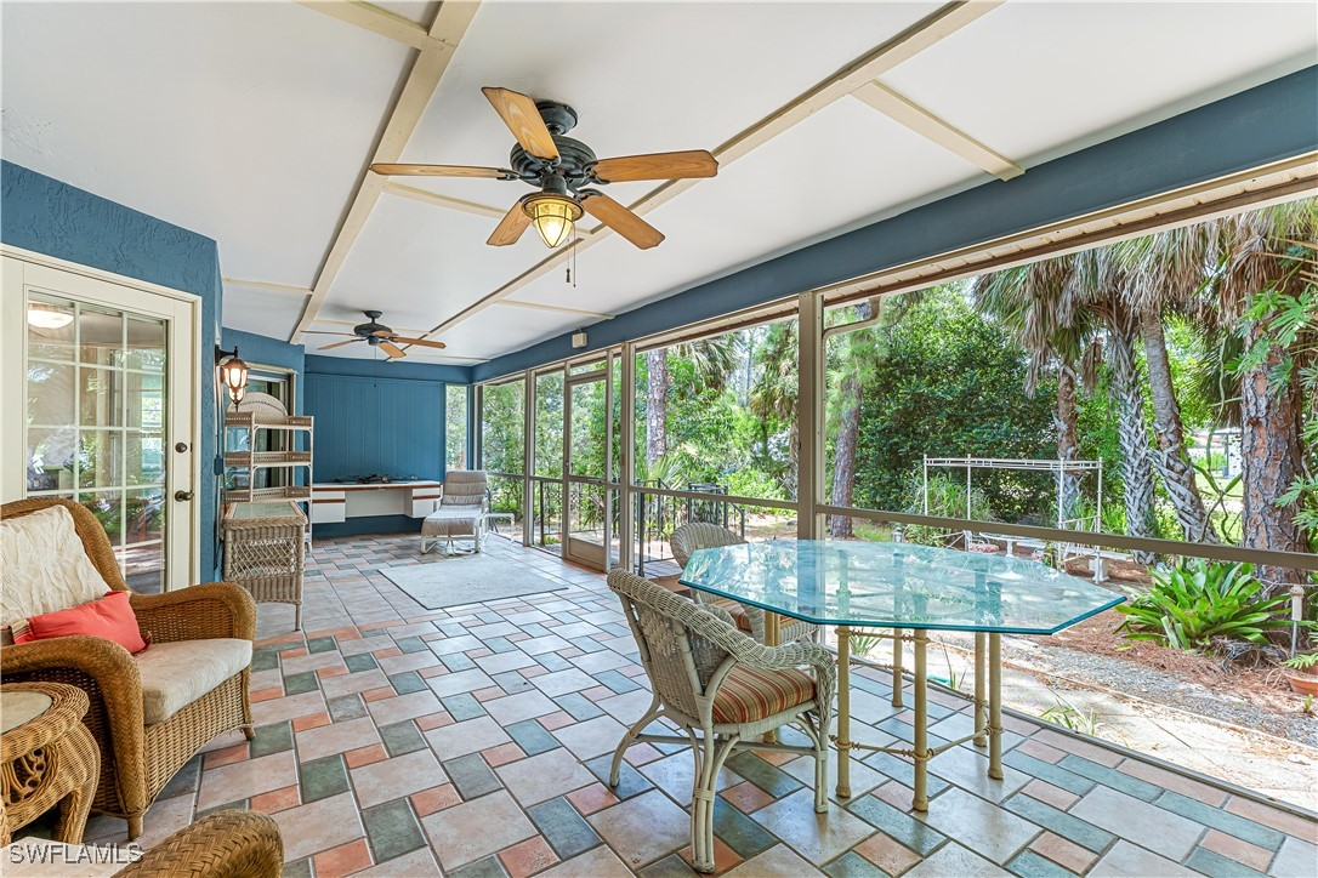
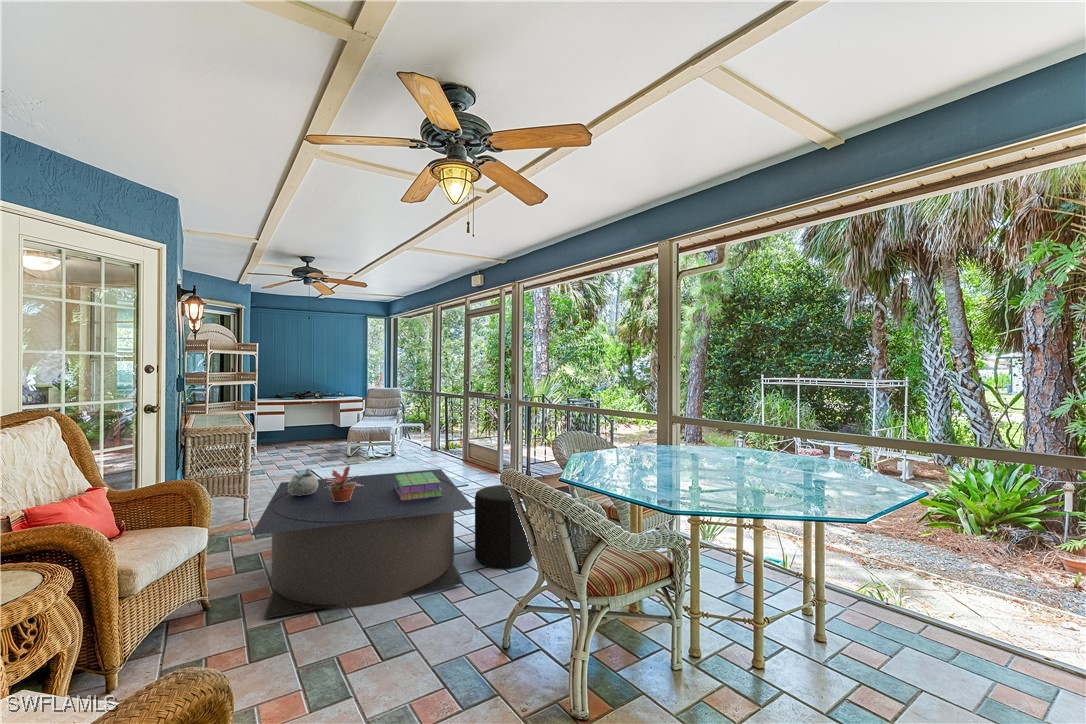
+ decorative bowl [288,467,318,496]
+ stool [474,484,533,570]
+ stack of books [393,472,443,501]
+ potted plant [322,464,364,502]
+ coffee table [250,468,475,620]
